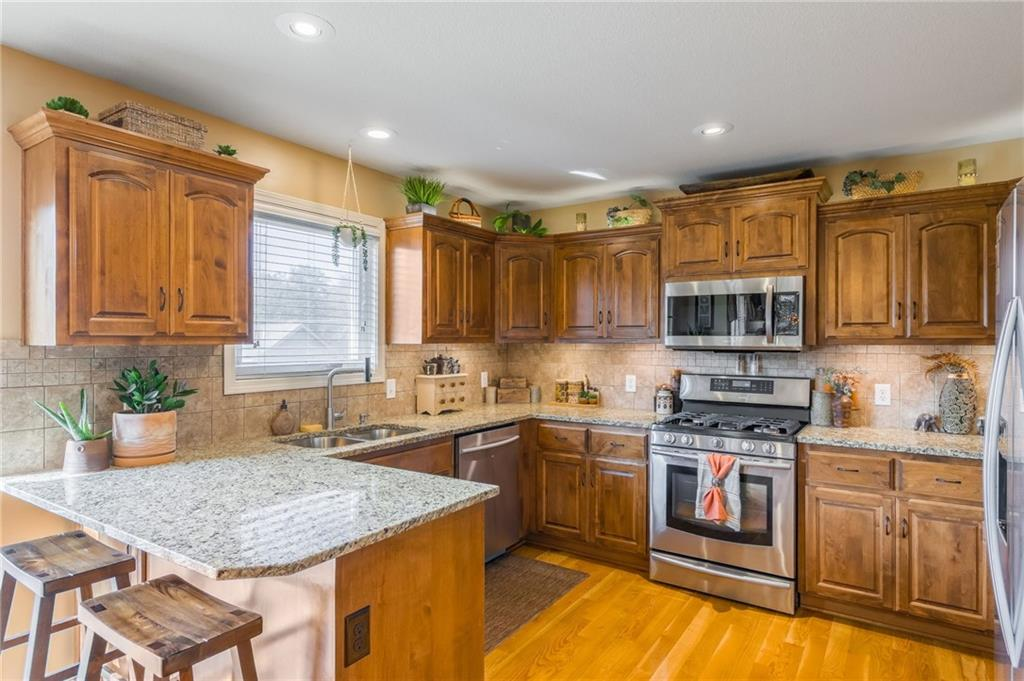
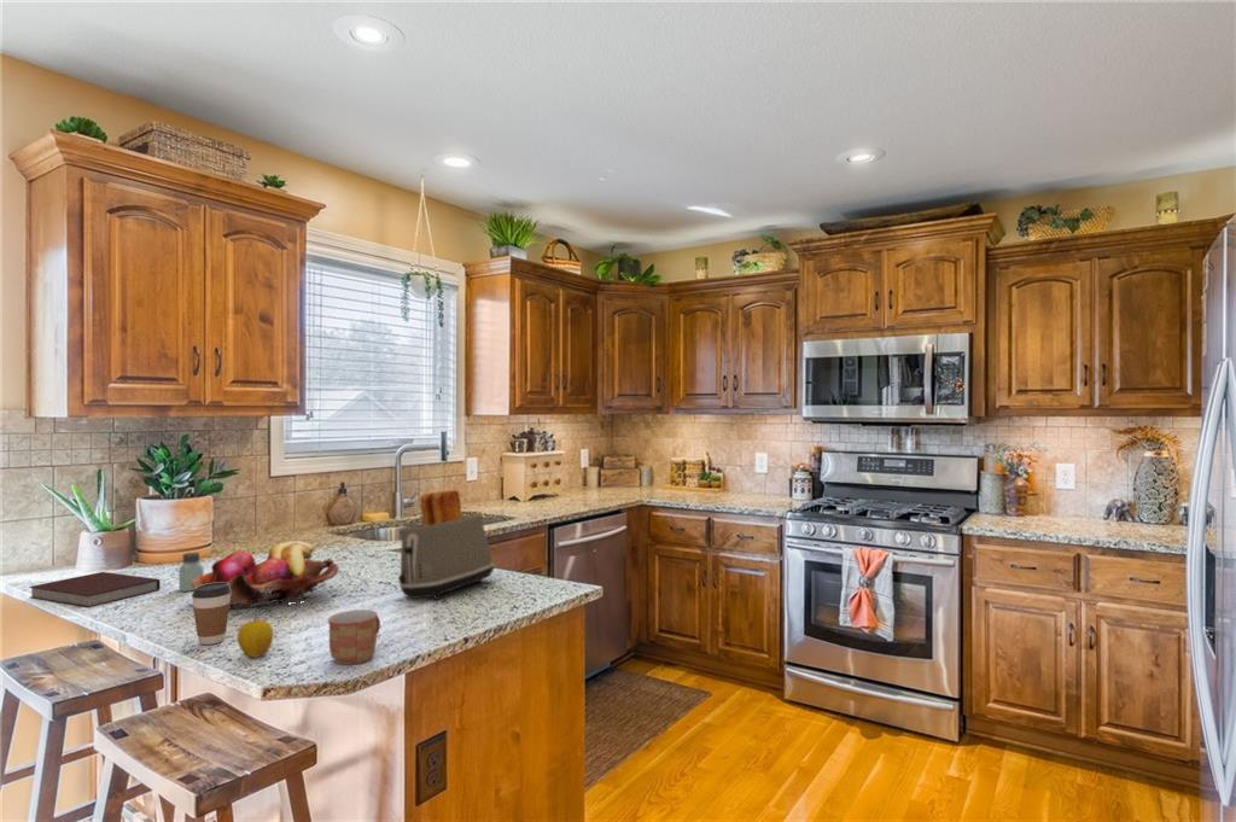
+ apple [237,614,274,659]
+ toaster [397,489,495,601]
+ saltshaker [177,552,204,593]
+ mug [327,608,381,665]
+ coffee cup [191,583,231,646]
+ fruit basket [191,540,340,611]
+ notebook [28,571,162,608]
